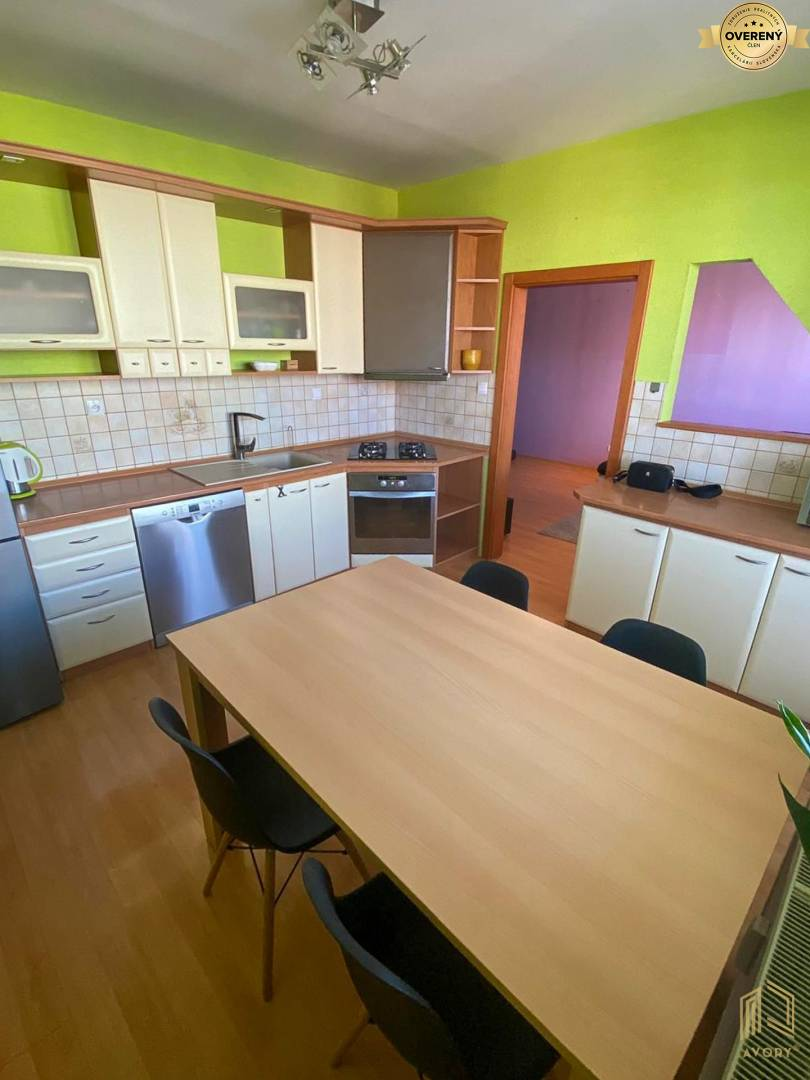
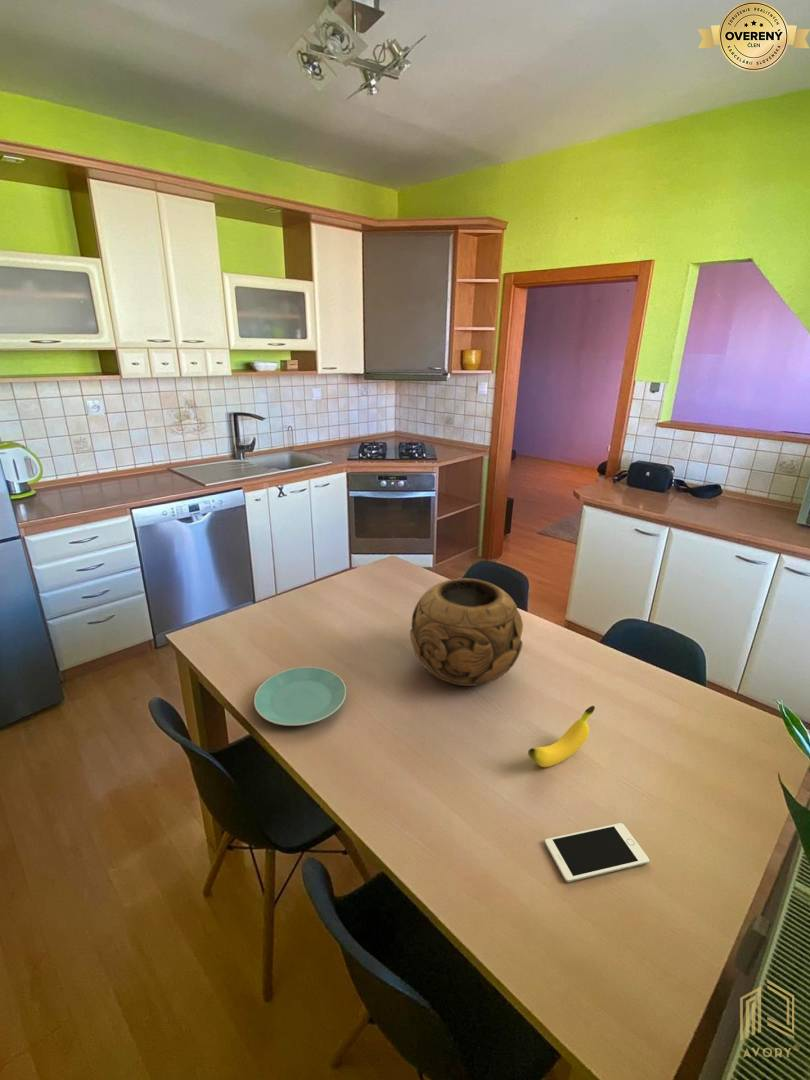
+ decorative bowl [409,577,524,687]
+ plate [253,666,347,727]
+ banana [527,705,596,768]
+ cell phone [544,822,650,883]
